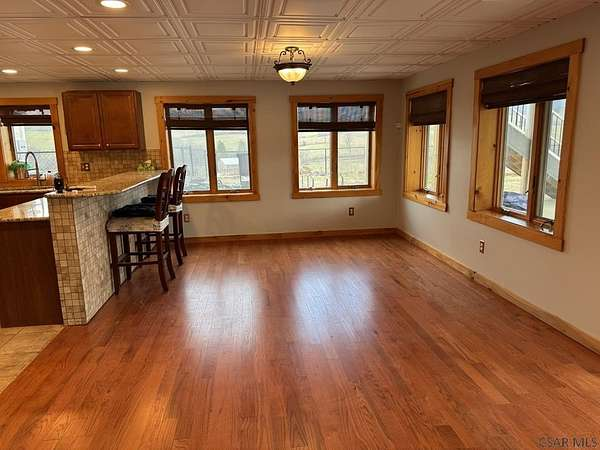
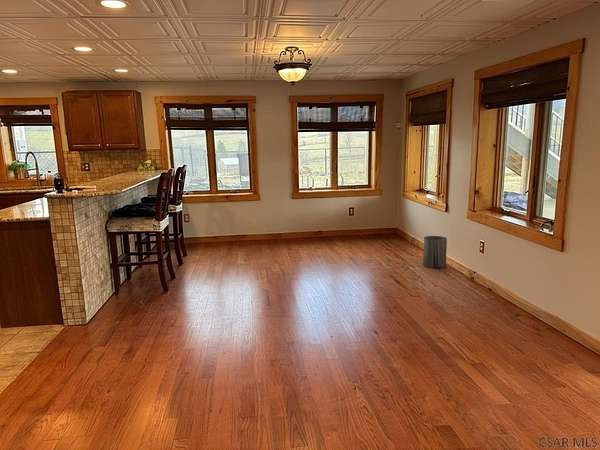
+ trash can [422,235,448,269]
